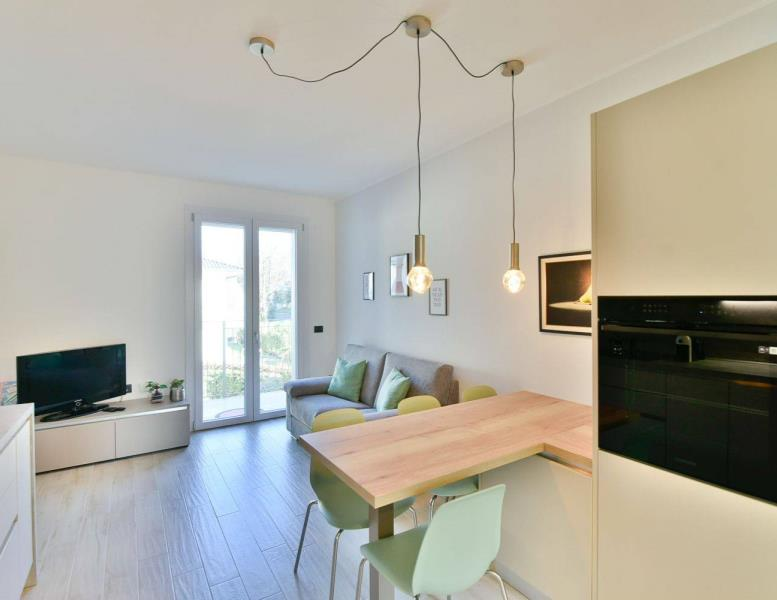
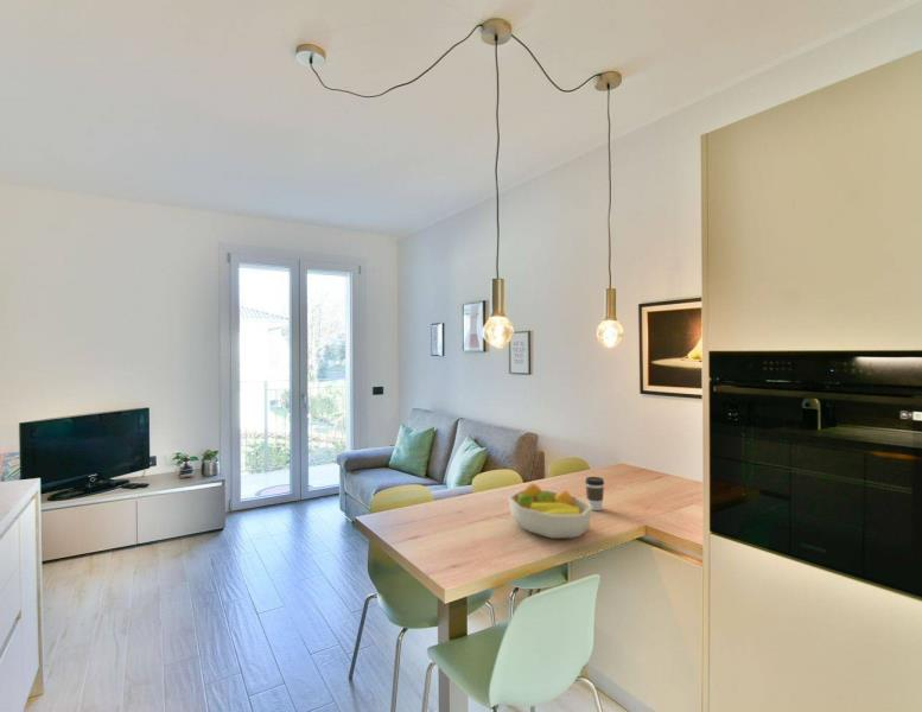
+ fruit bowl [507,482,592,540]
+ coffee cup [584,476,605,511]
